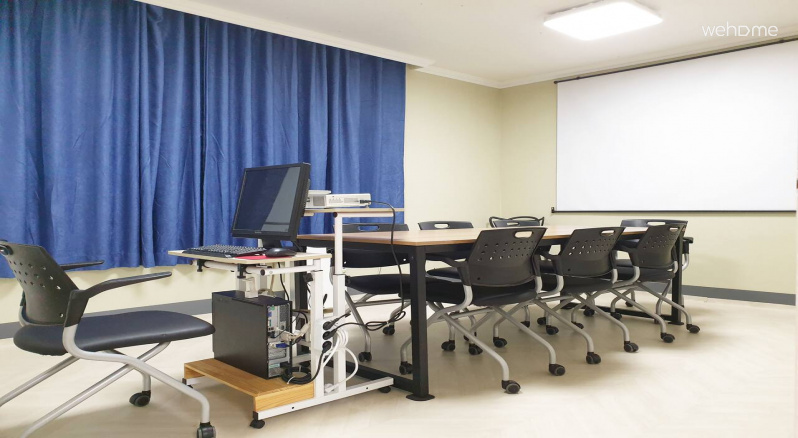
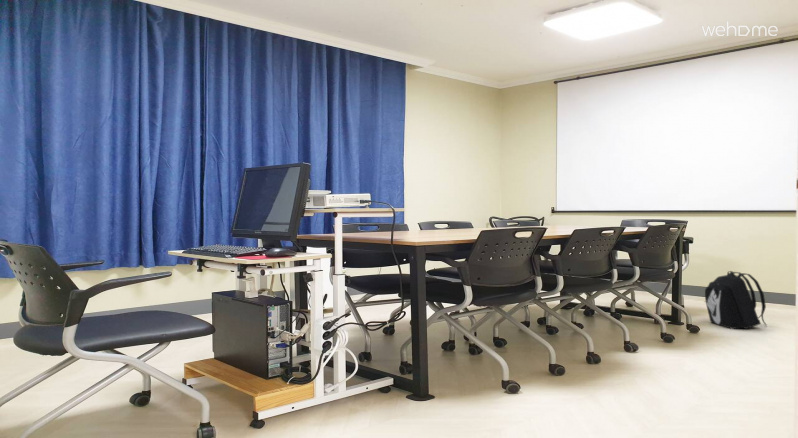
+ backpack [704,270,768,330]
